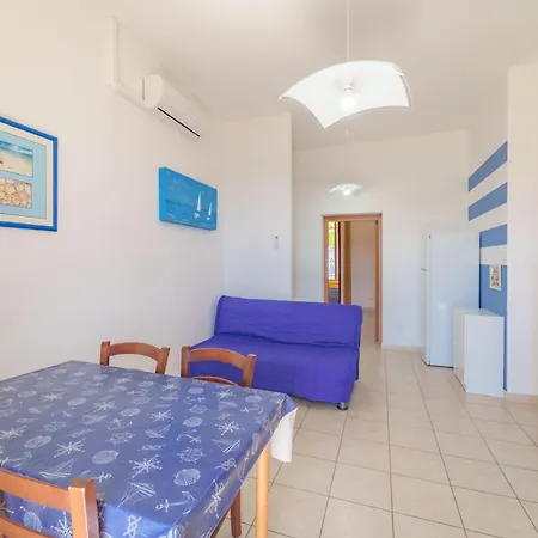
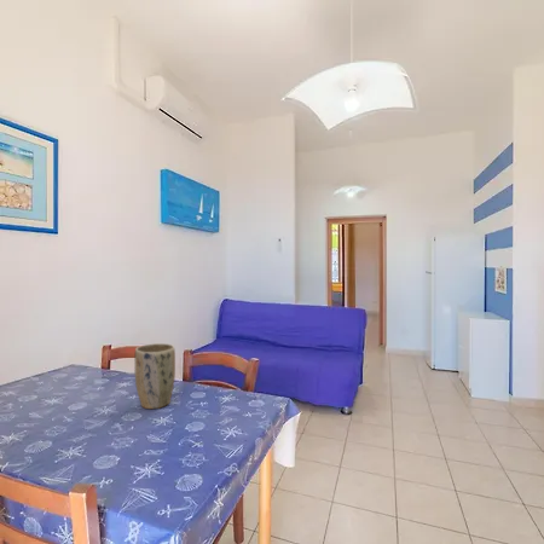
+ plant pot [133,342,176,410]
